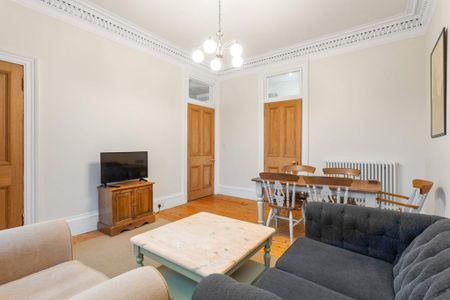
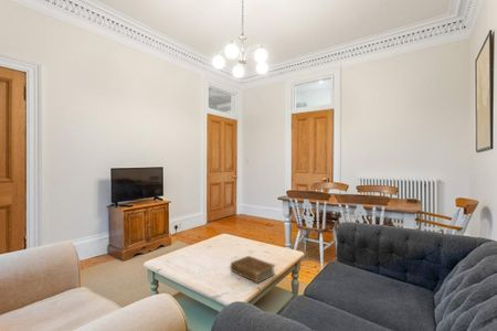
+ book [230,255,276,285]
